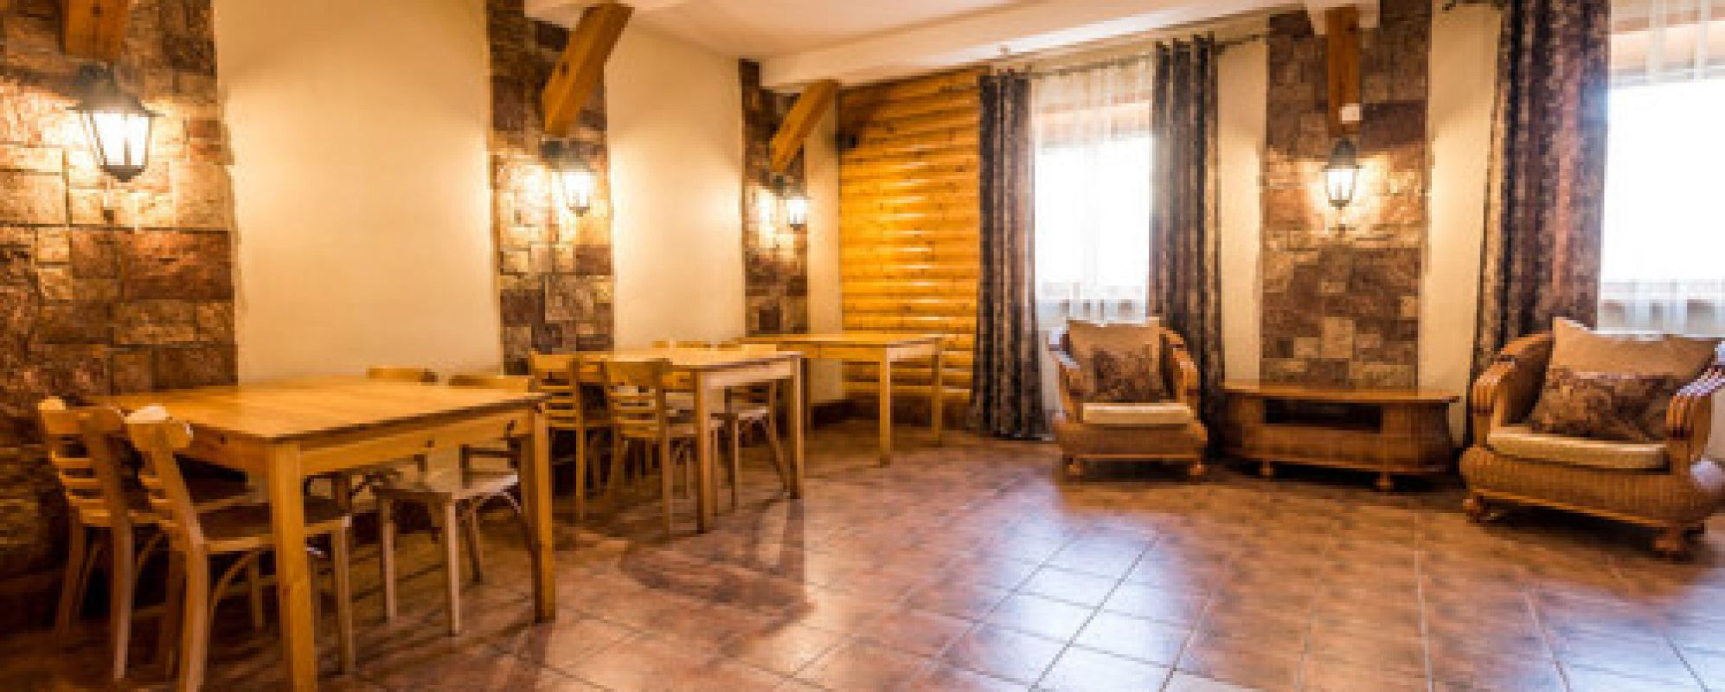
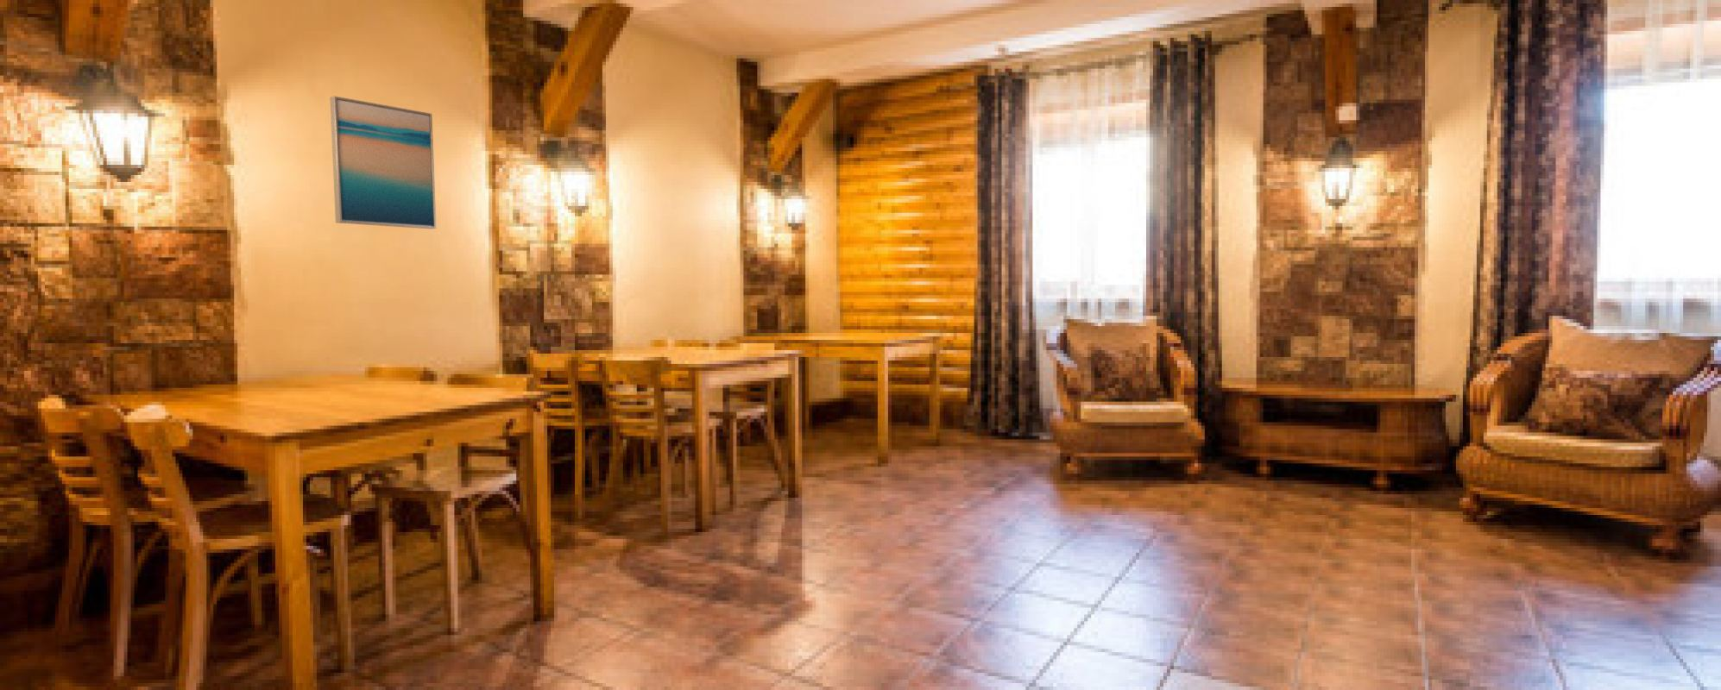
+ wall art [329,94,437,229]
